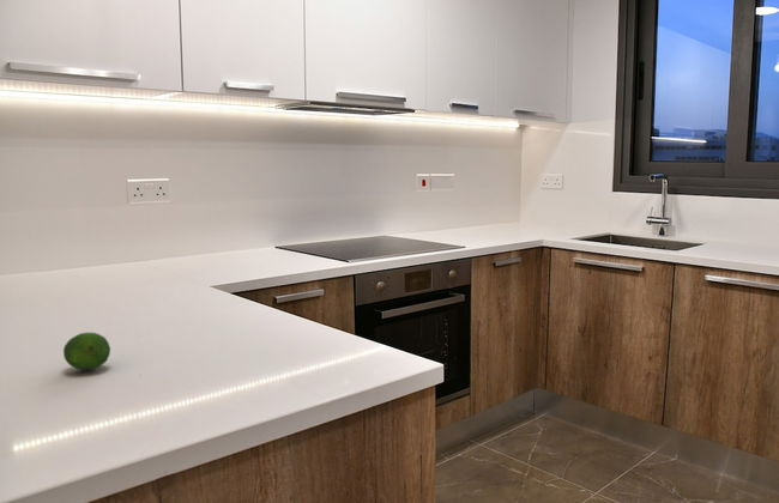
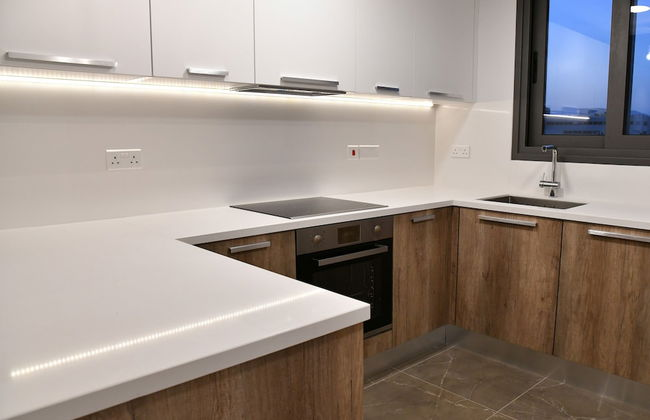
- fruit [62,332,111,371]
